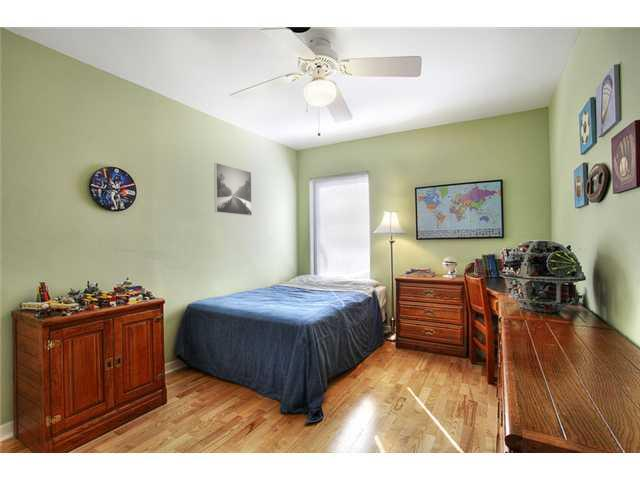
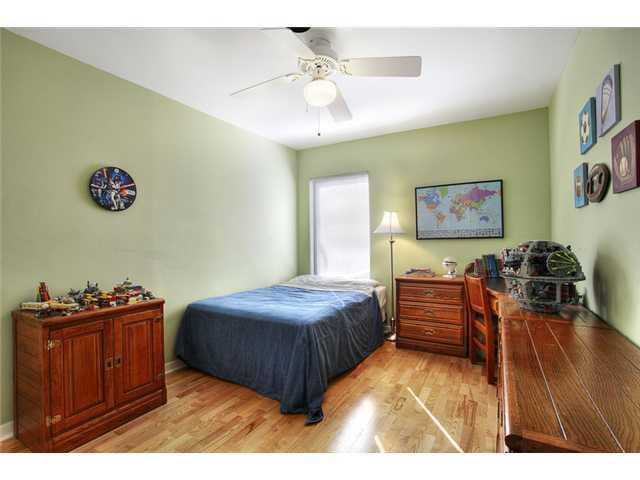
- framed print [213,162,253,217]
